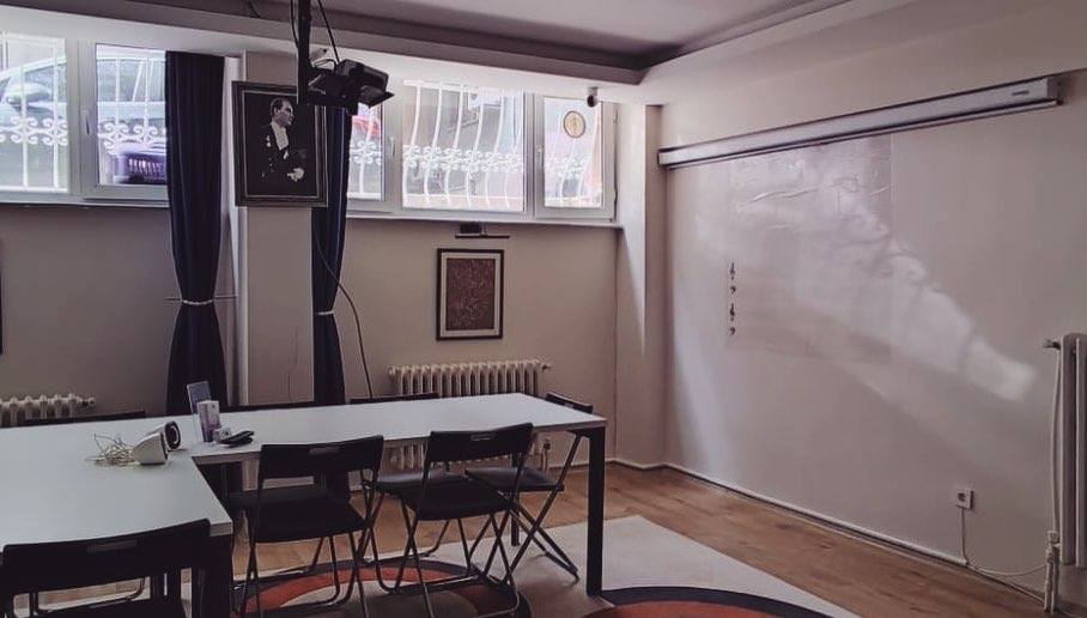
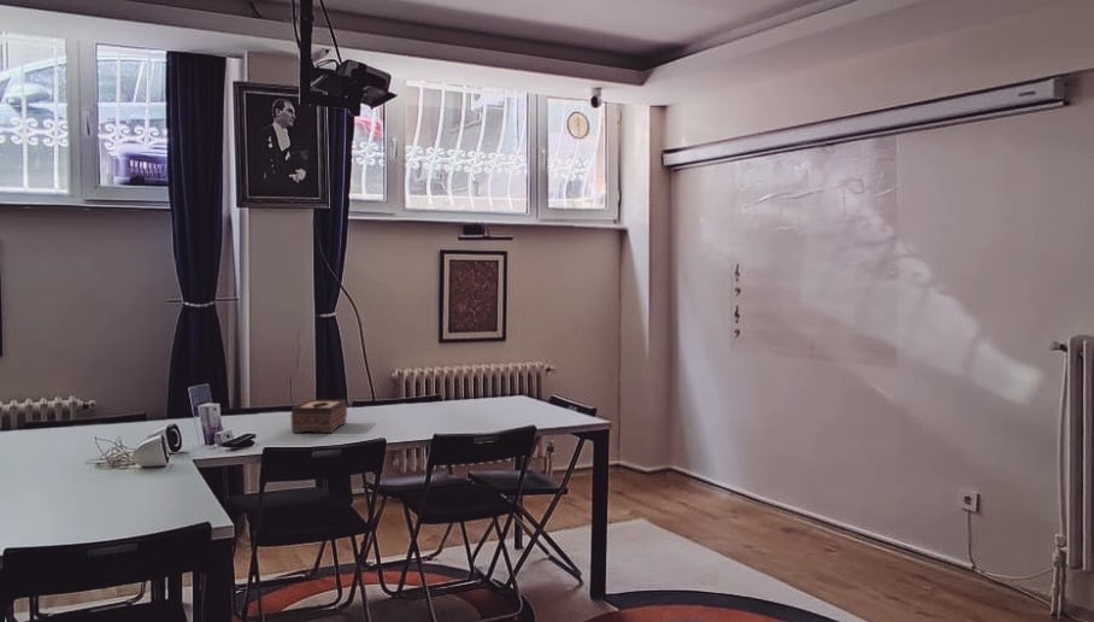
+ tissue box [290,399,348,434]
